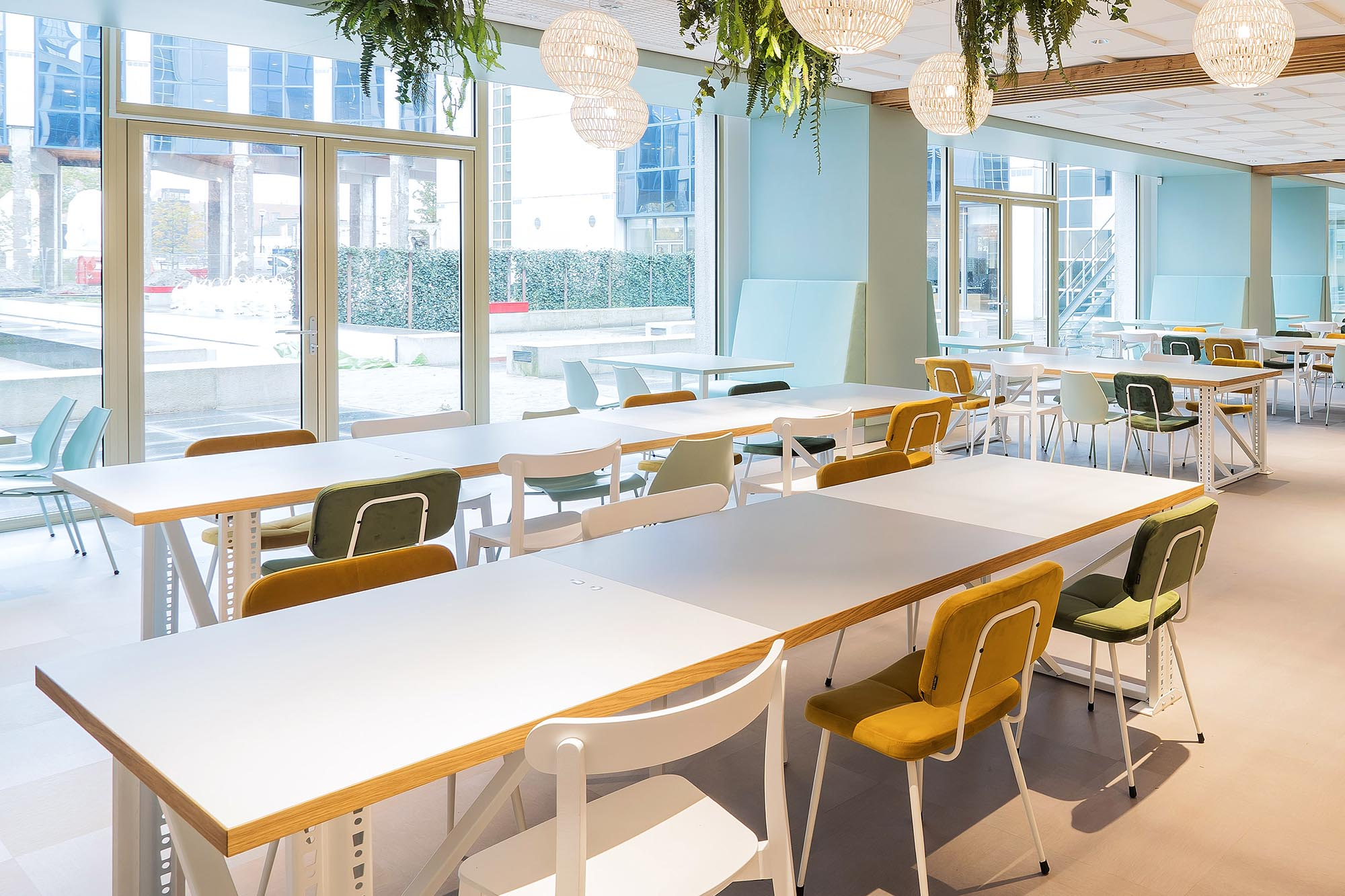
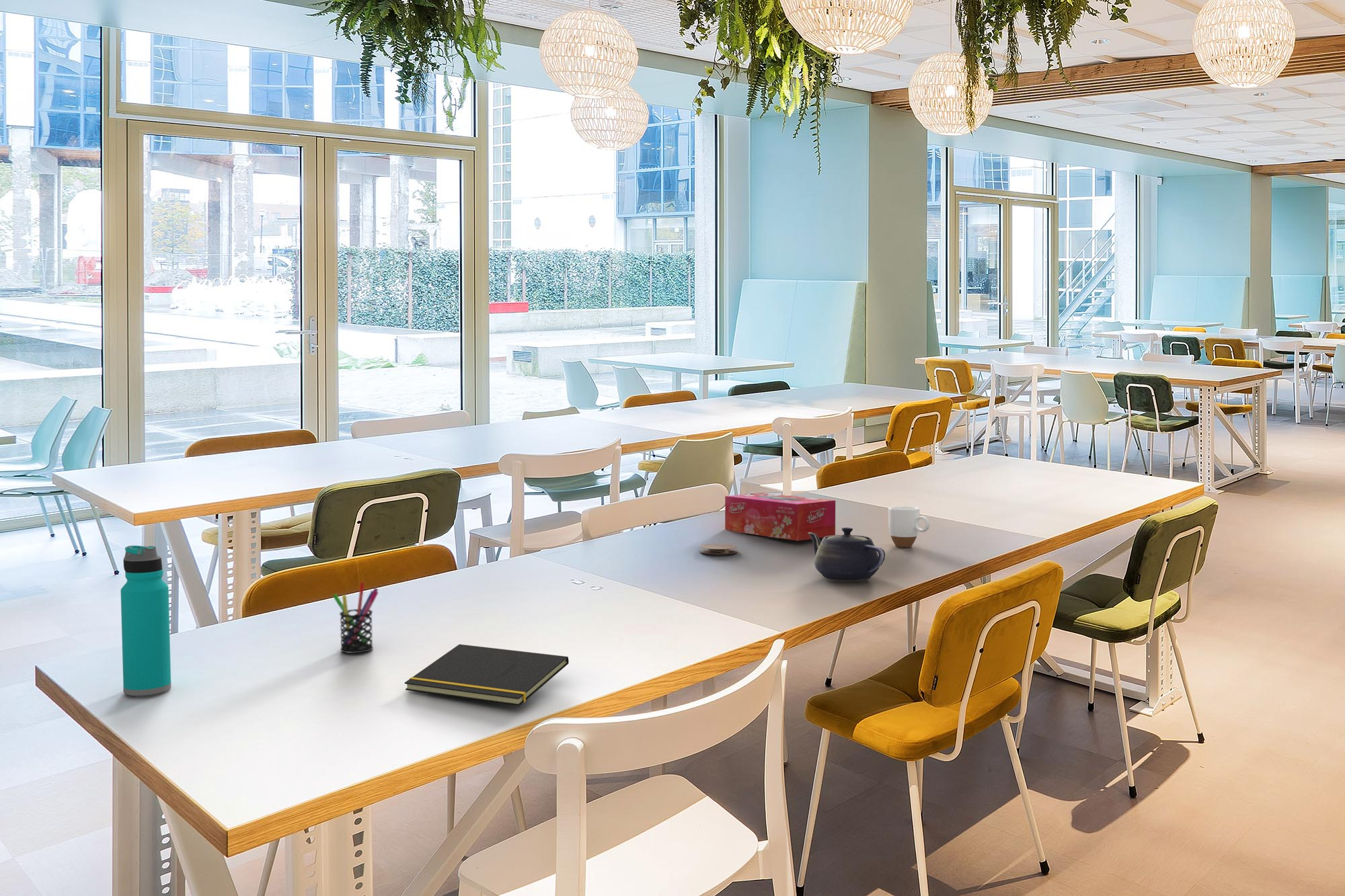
+ mug [888,505,931,548]
+ notepad [403,644,570,706]
+ water bottle [120,545,171,696]
+ pen holder [332,581,379,654]
+ tissue box [724,492,836,541]
+ teapot [808,527,886,581]
+ coaster [699,543,738,555]
